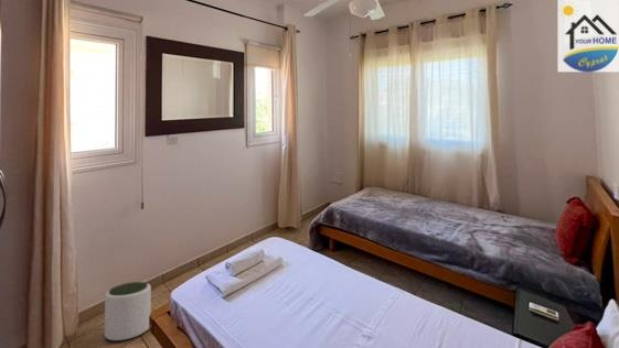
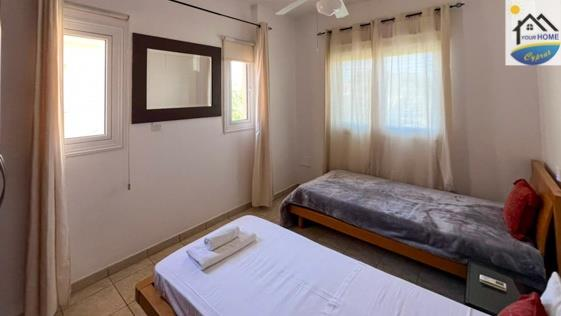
- plant pot [104,281,152,341]
